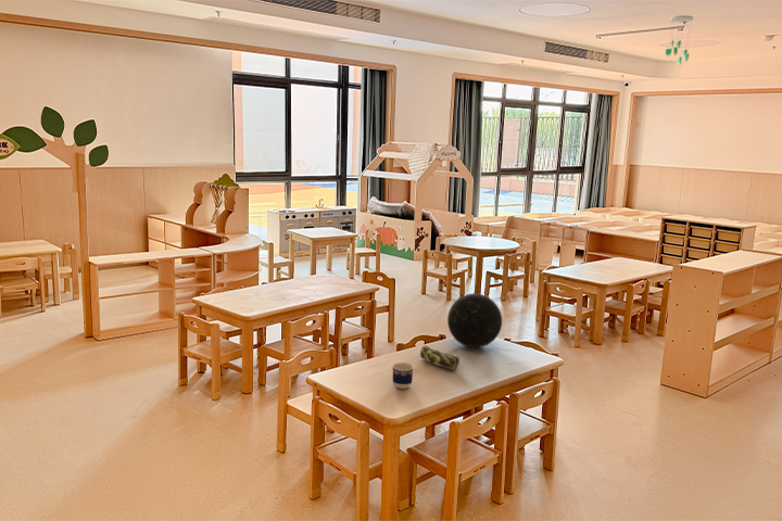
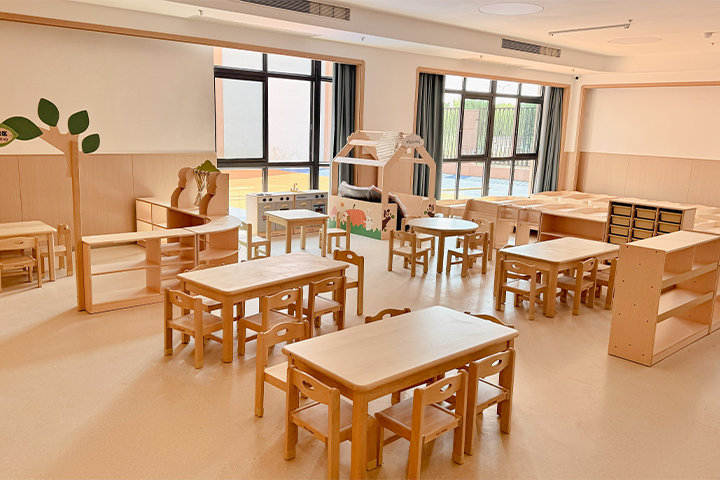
- pencil case [419,344,461,371]
- decorative orb [446,292,503,348]
- cup [391,361,415,390]
- ceiling mobile [665,14,694,65]
